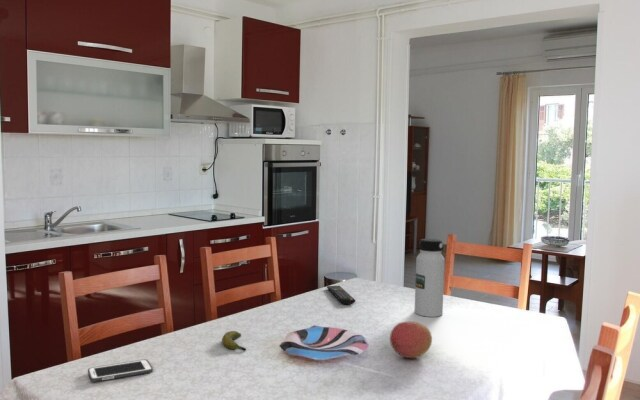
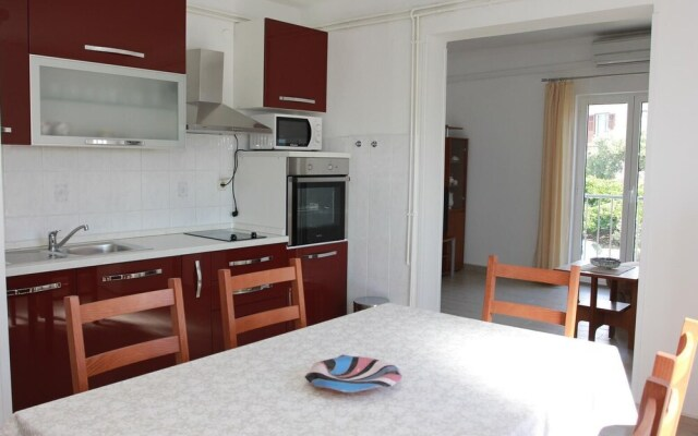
- fruit [389,321,433,359]
- cell phone [87,359,154,383]
- banana [221,330,247,352]
- remote control [326,285,356,305]
- water bottle [414,238,446,318]
